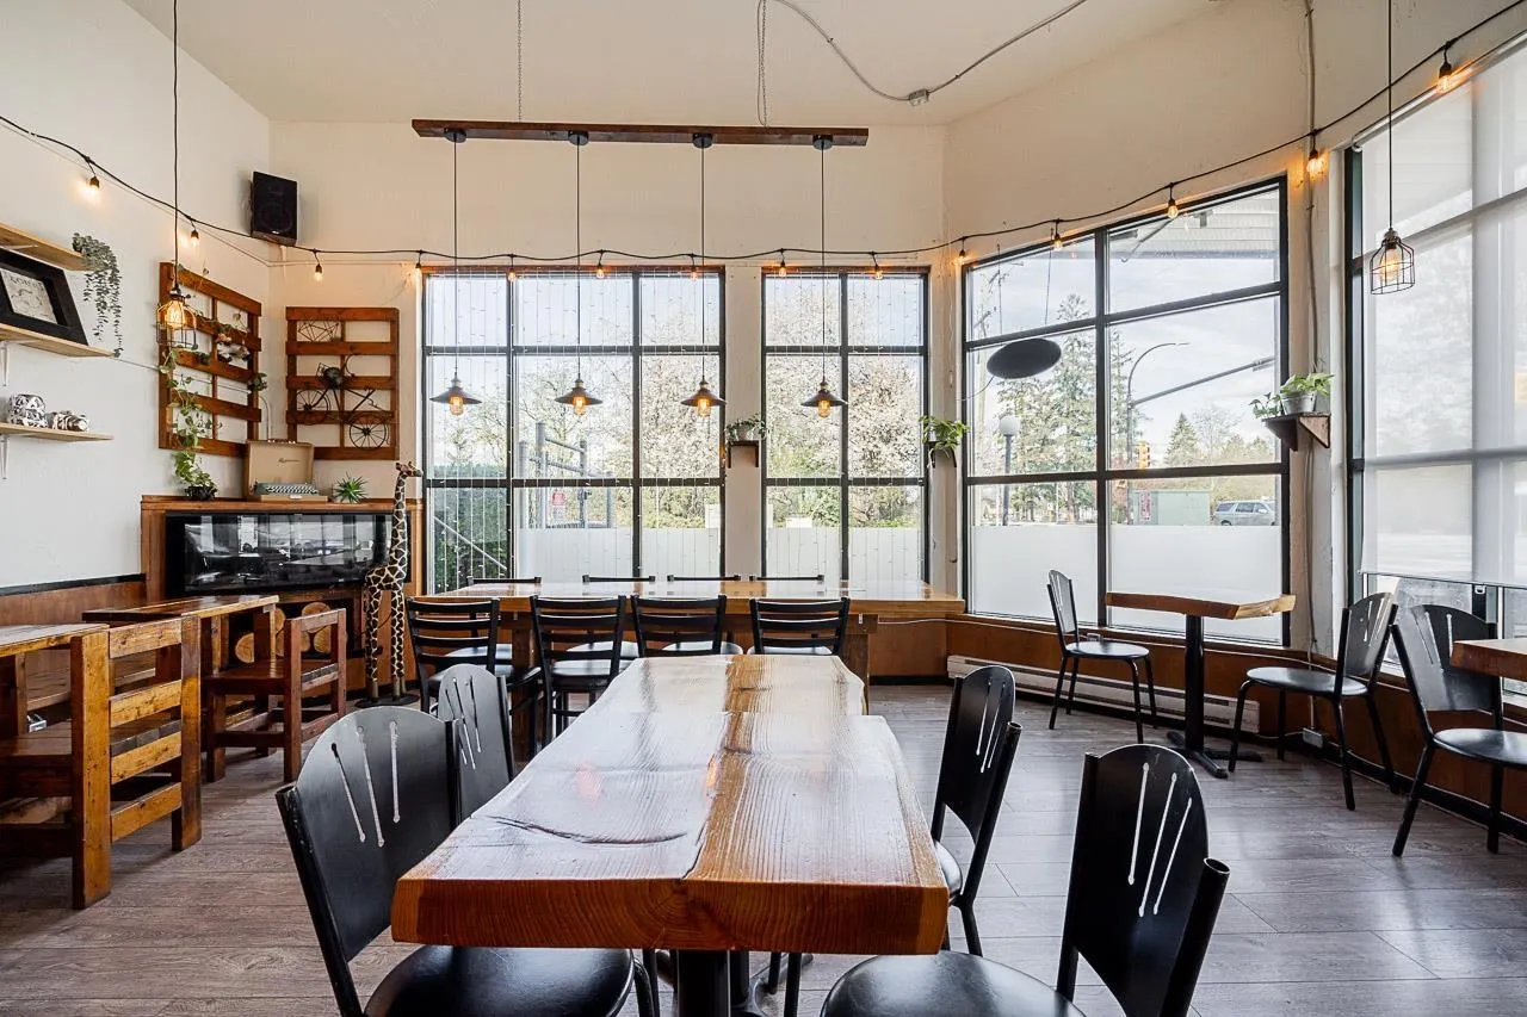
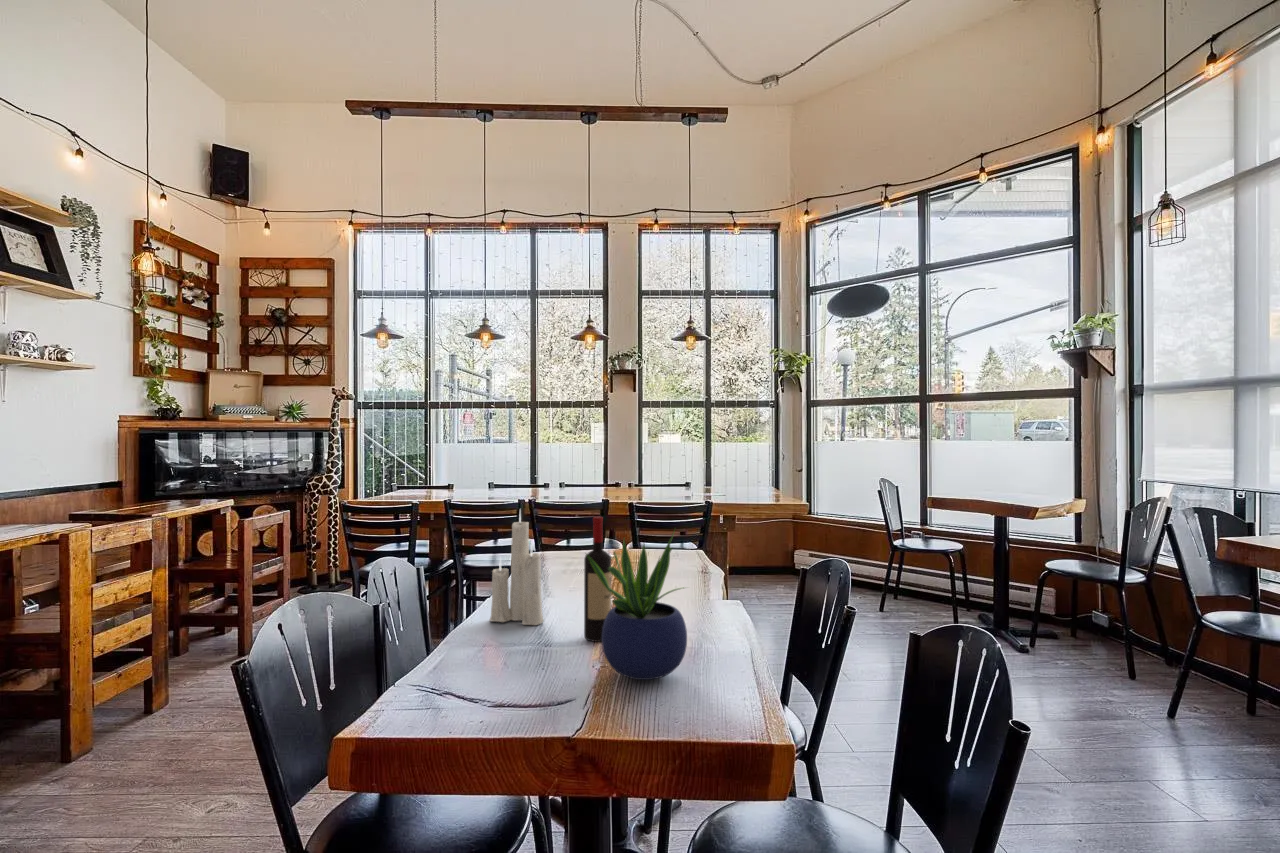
+ wine bottle [583,516,612,643]
+ candle [488,508,545,626]
+ potted plant [584,528,690,681]
